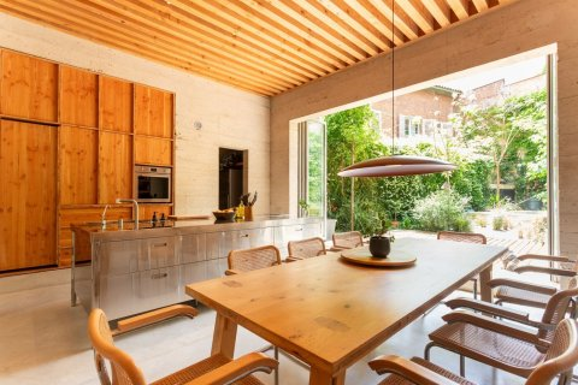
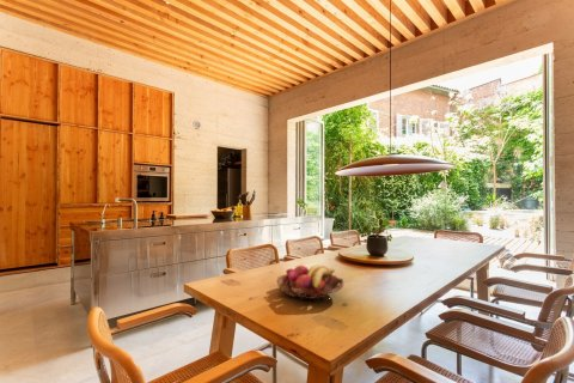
+ fruit basket [275,263,344,302]
